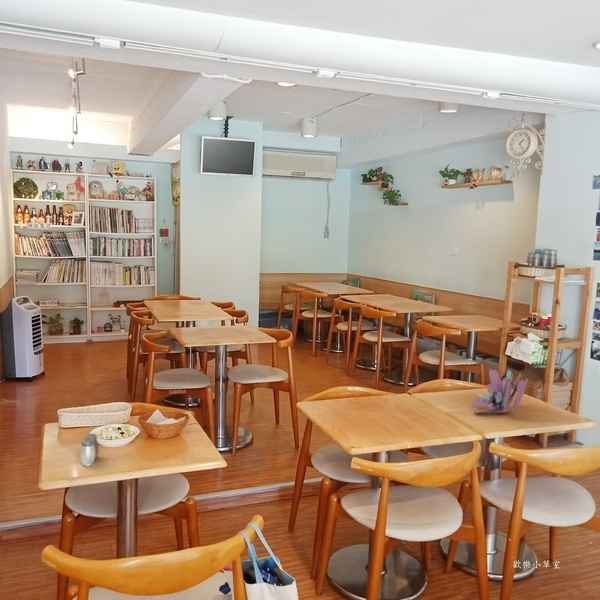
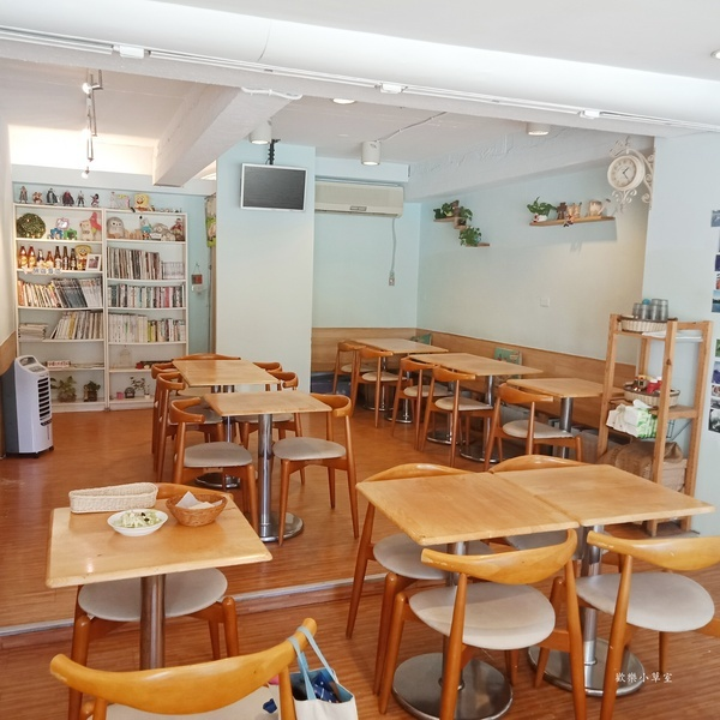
- flower [471,369,529,414]
- salt and pepper shaker [79,433,99,467]
